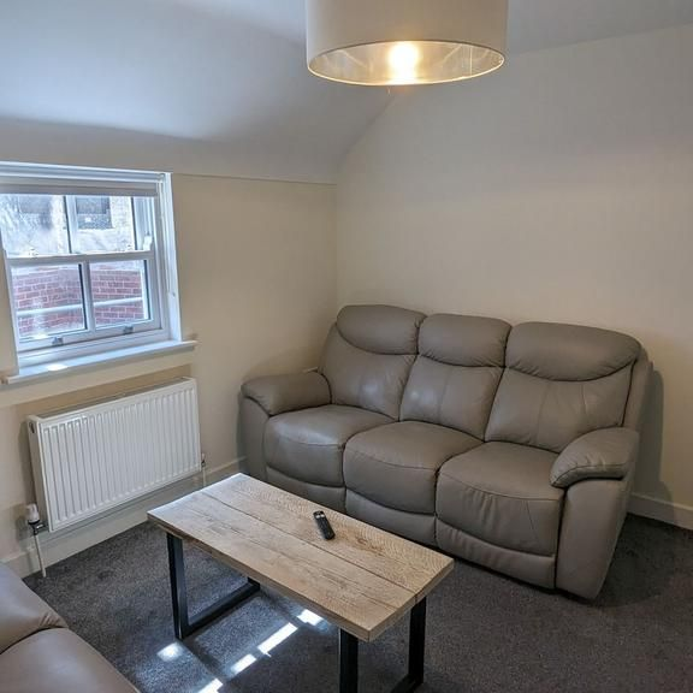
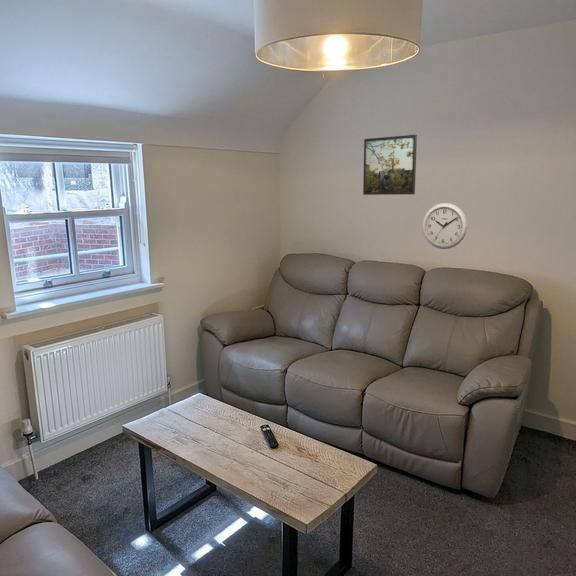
+ wall clock [421,202,468,250]
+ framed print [362,134,418,196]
